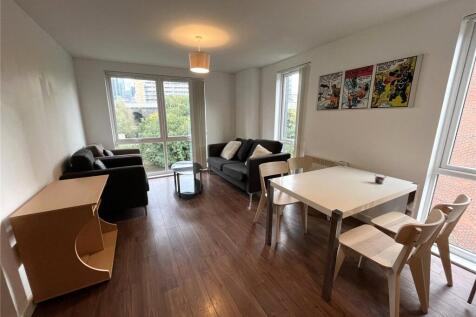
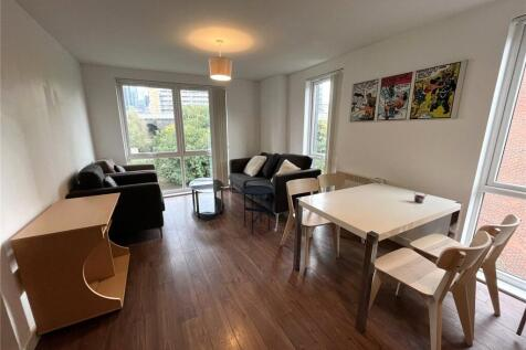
+ side table [240,184,274,235]
